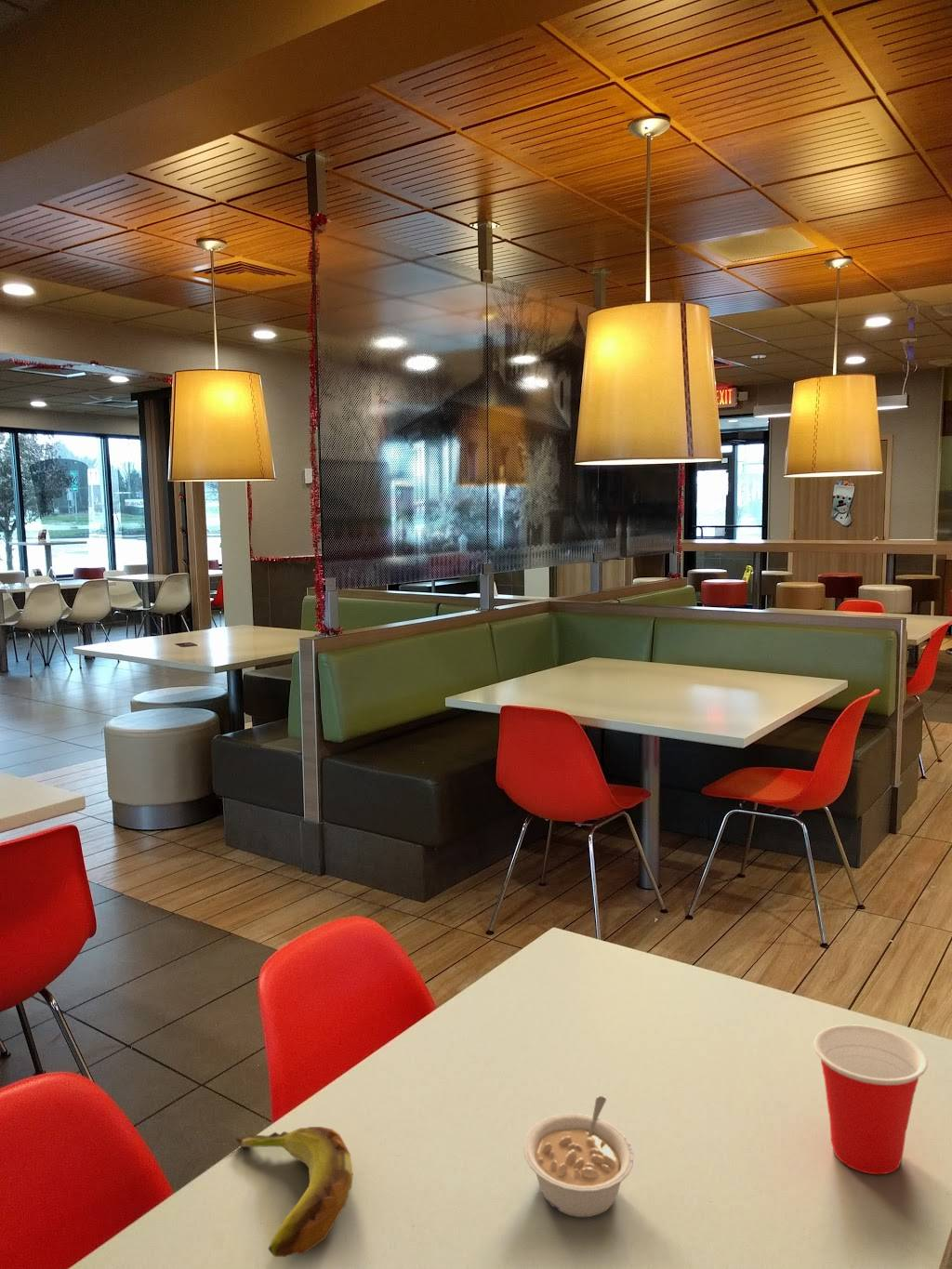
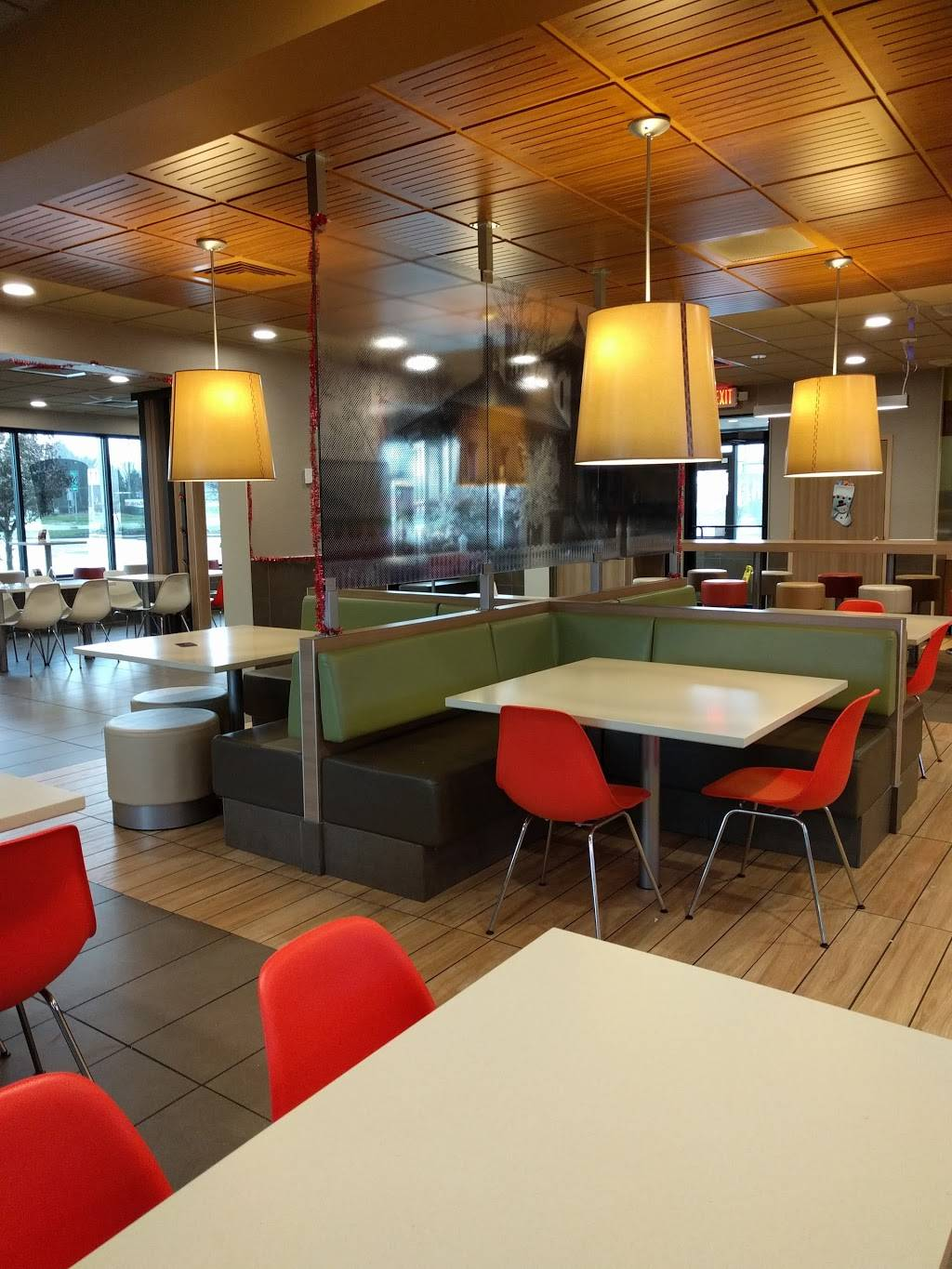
- legume [522,1095,634,1218]
- cup [813,1024,929,1175]
- banana [234,1126,354,1258]
